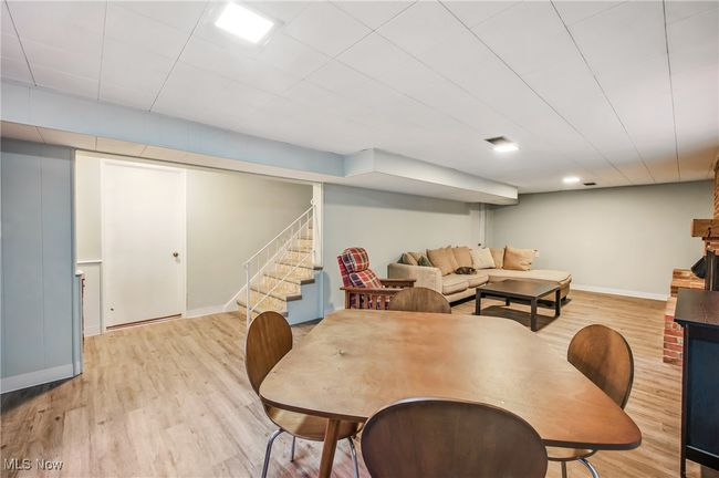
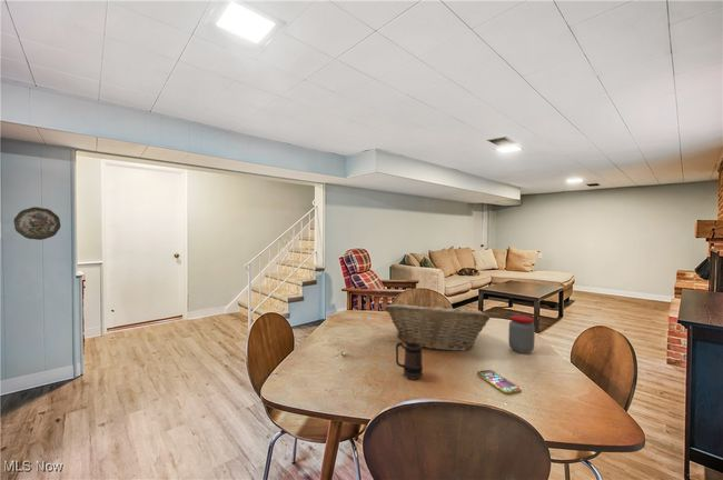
+ mug [395,341,424,381]
+ jar [507,314,536,354]
+ decorative plate [12,206,61,241]
+ fruit basket [384,303,492,352]
+ smartphone [476,369,522,394]
